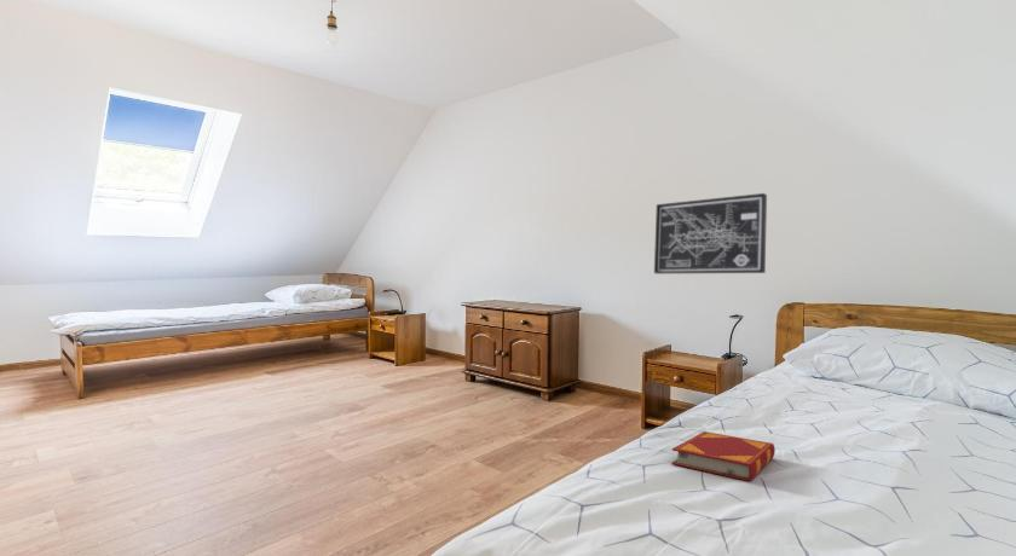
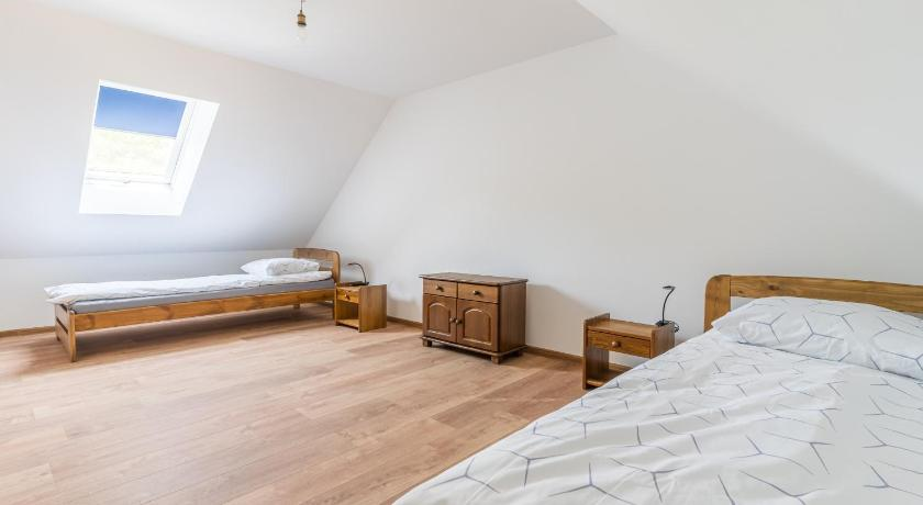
- hardback book [670,430,777,482]
- wall art [653,192,768,276]
